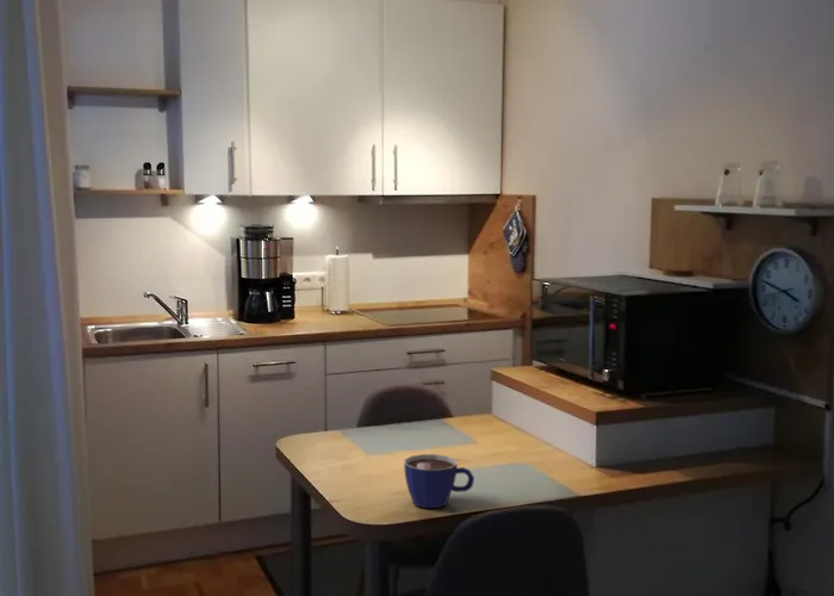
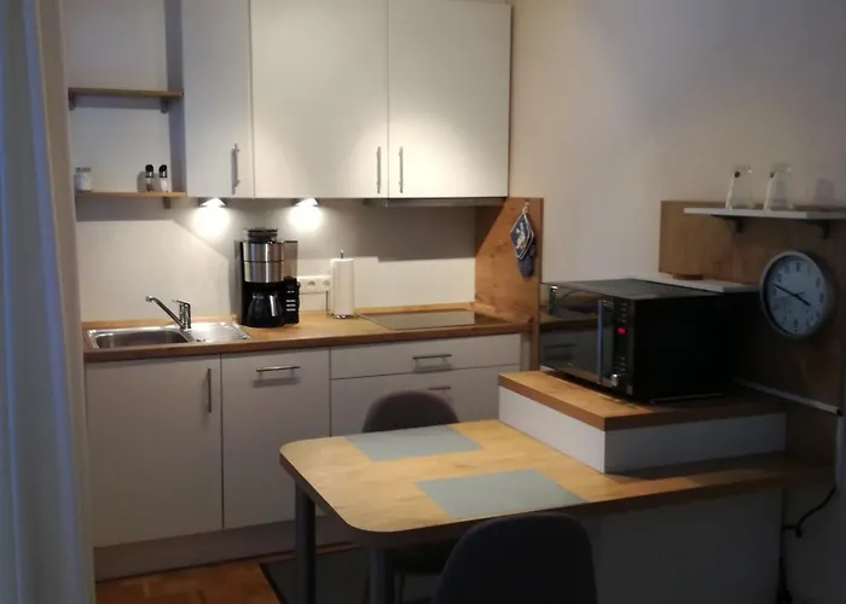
- cup [403,453,475,509]
